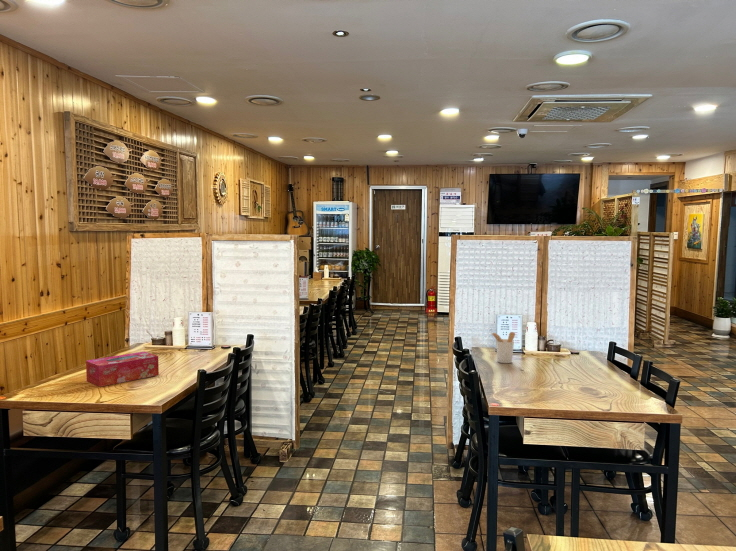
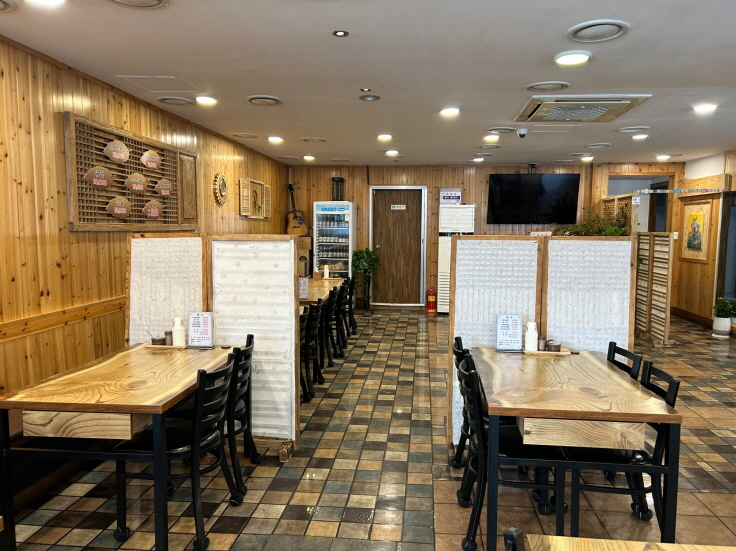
- tissue box [85,351,160,388]
- utensil holder [491,331,516,364]
